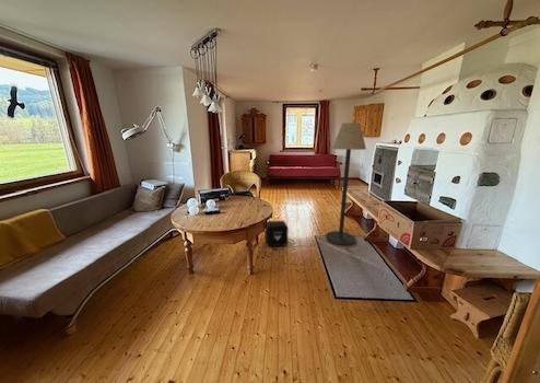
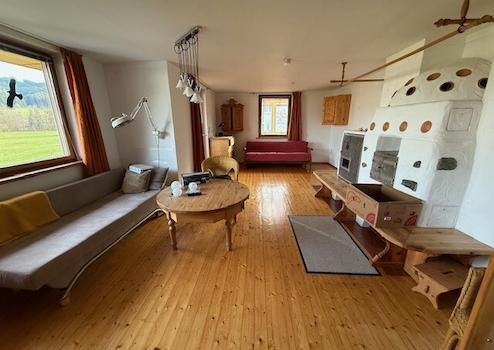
- air purifier [263,220,290,247]
- floor lamp [325,121,367,246]
